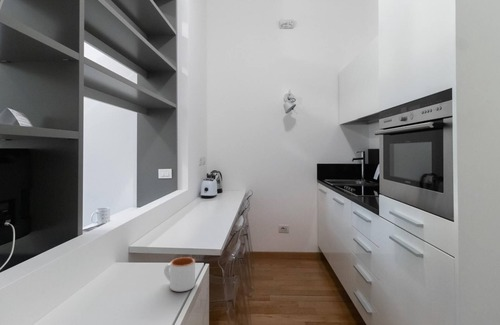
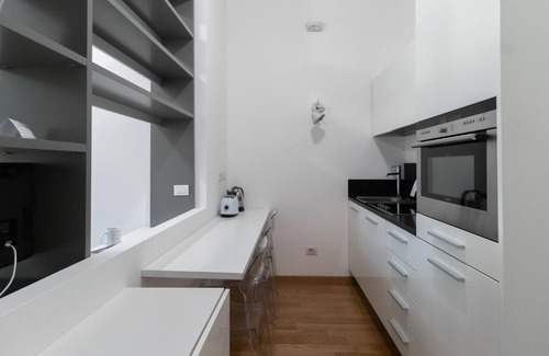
- mug [163,256,196,293]
